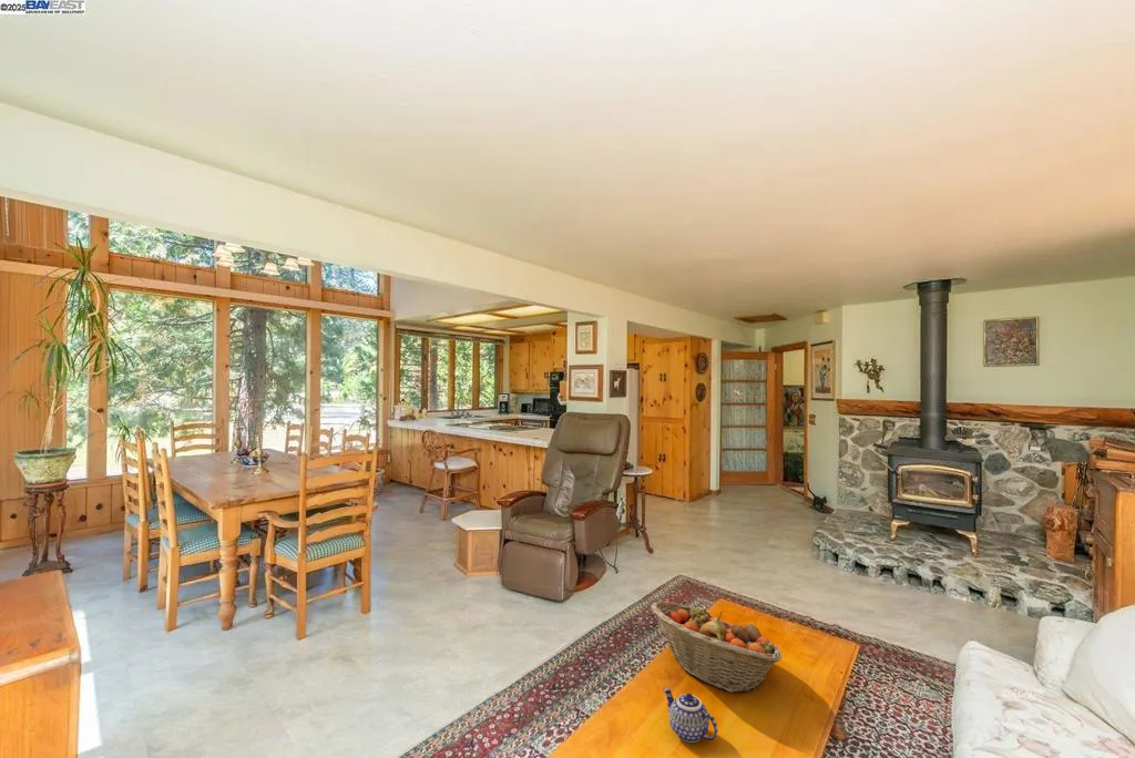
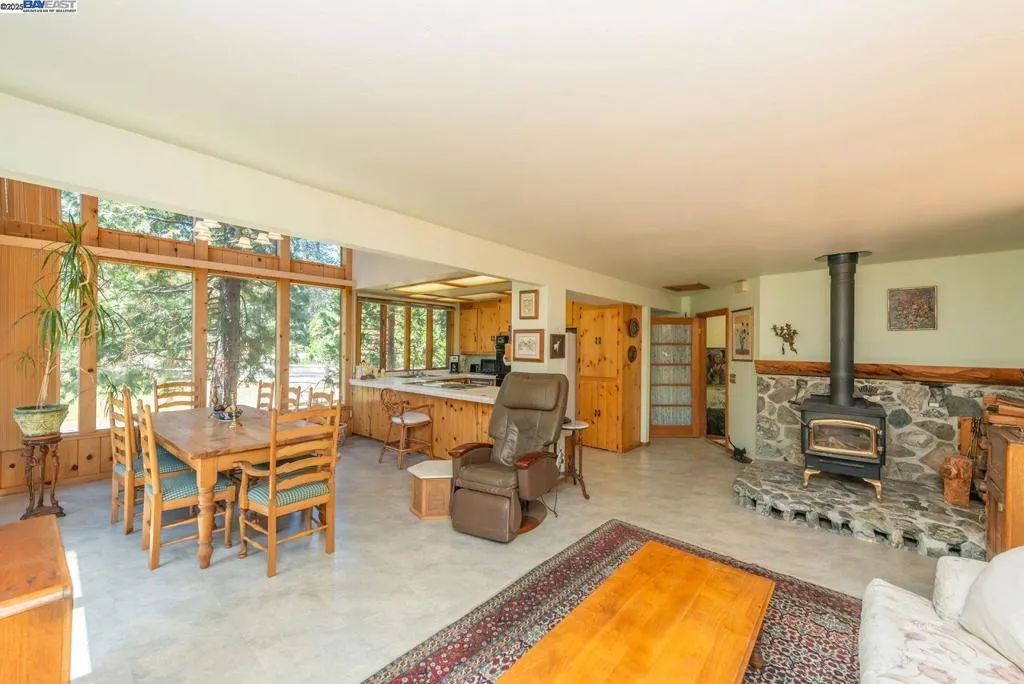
- teapot [663,687,719,744]
- fruit basket [650,601,783,694]
